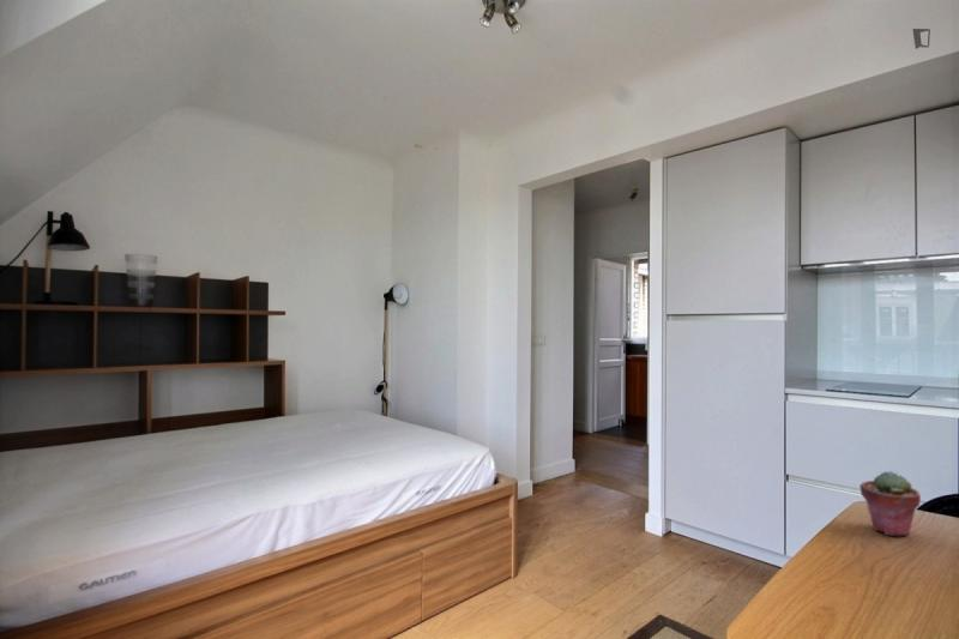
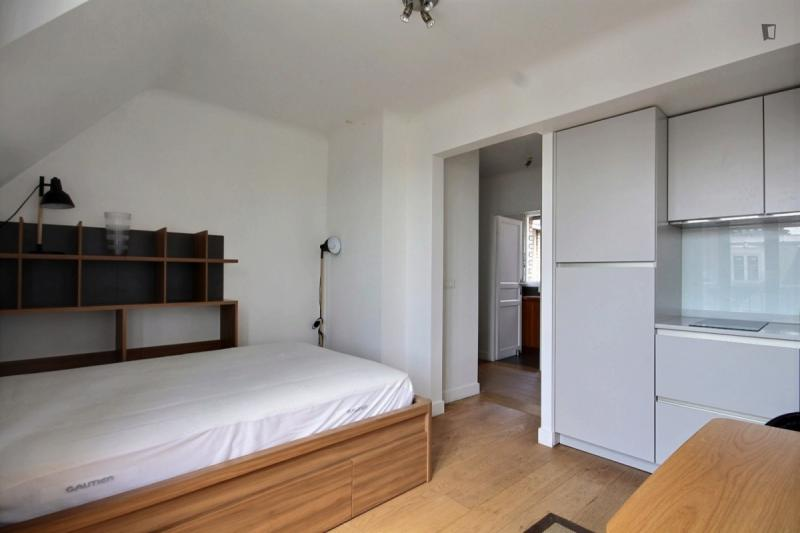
- potted succulent [858,470,922,537]
